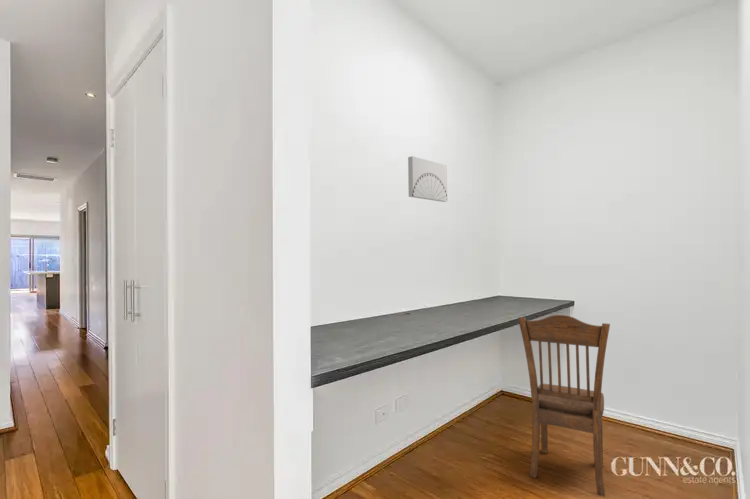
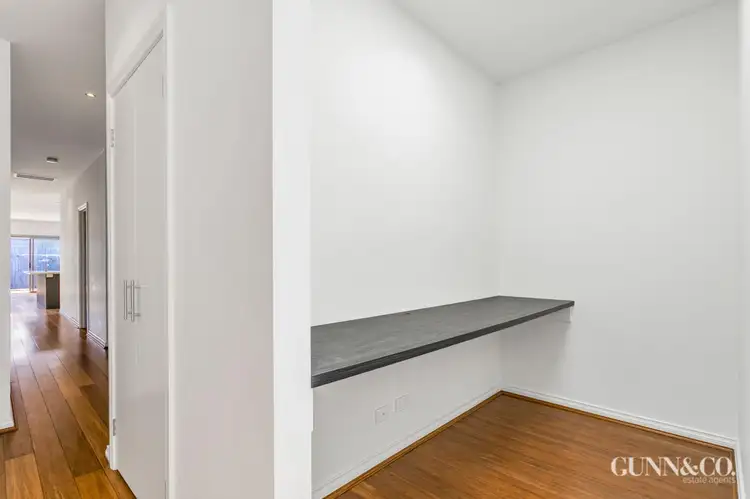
- dining chair [517,314,611,498]
- wall art [407,155,448,203]
